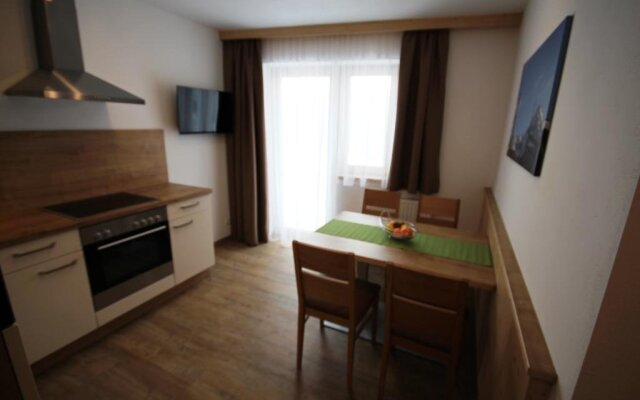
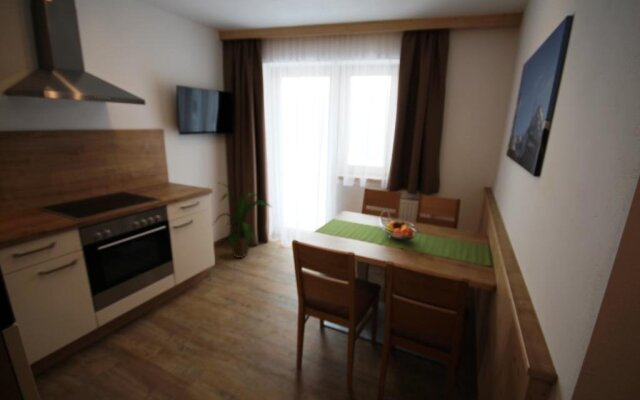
+ house plant [212,181,274,259]
